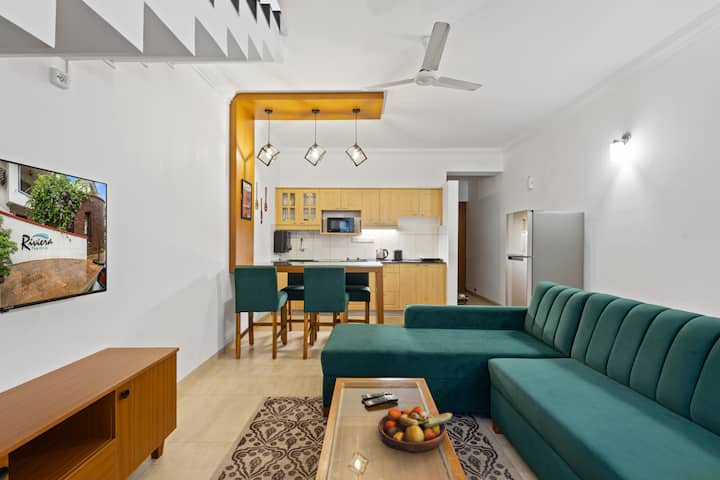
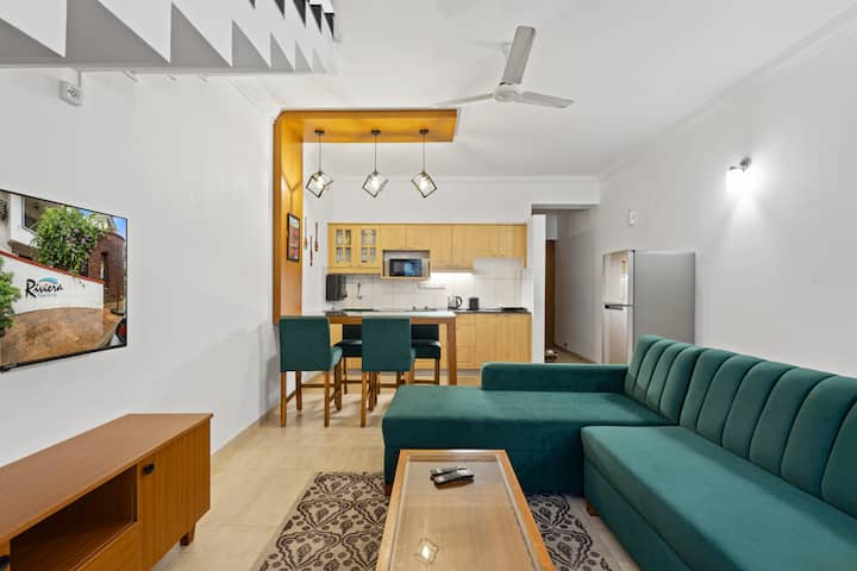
- fruit bowl [377,405,453,454]
